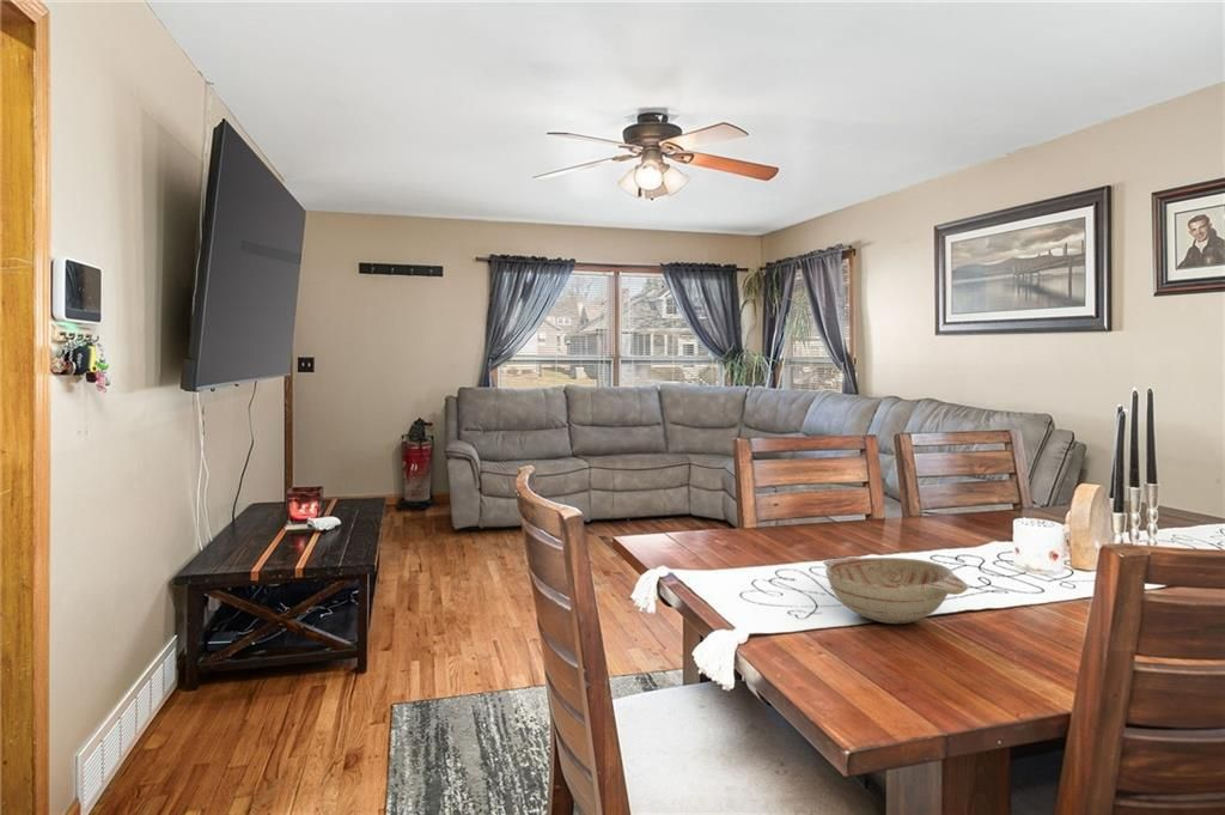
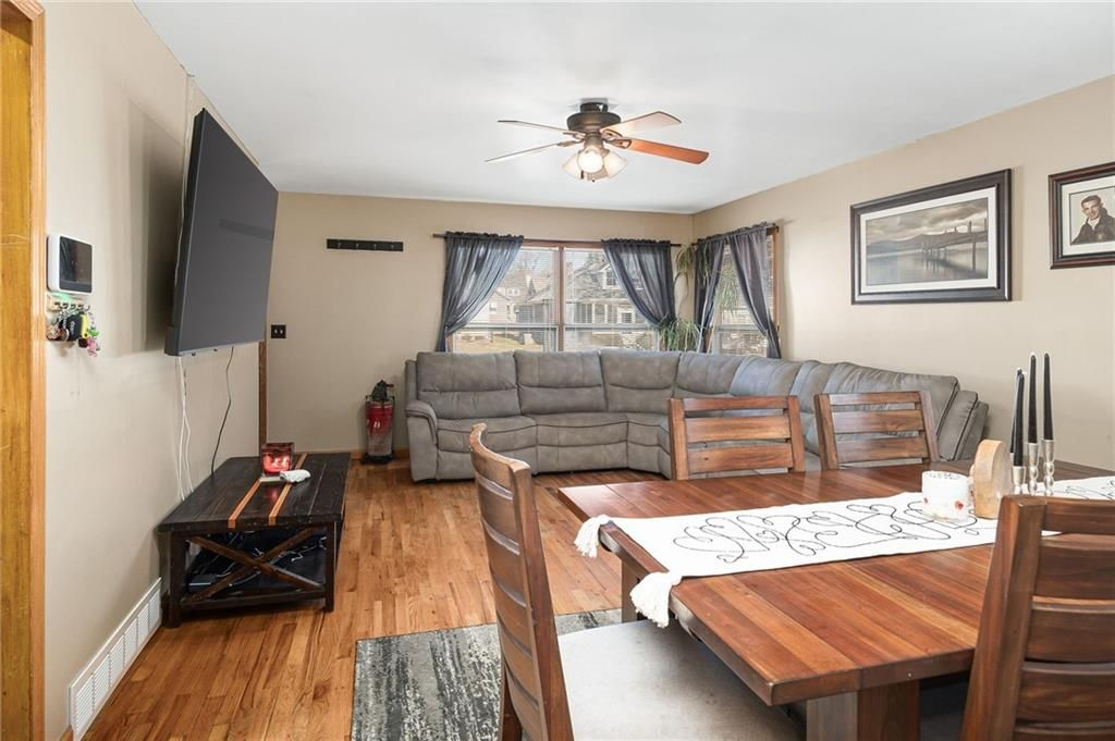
- decorative bowl [822,556,969,625]
